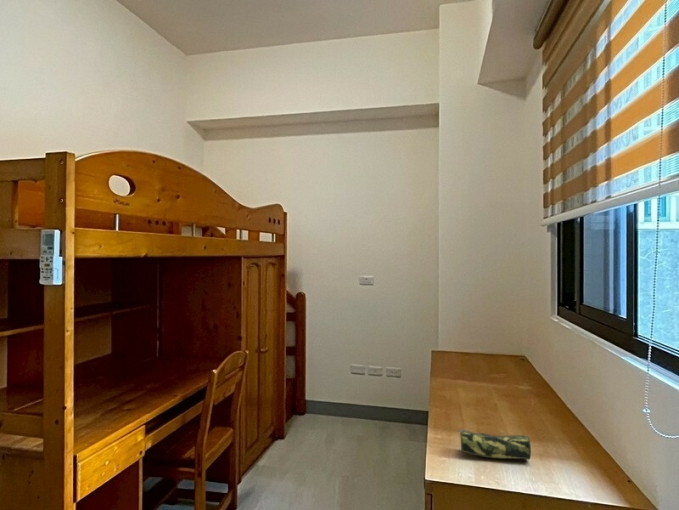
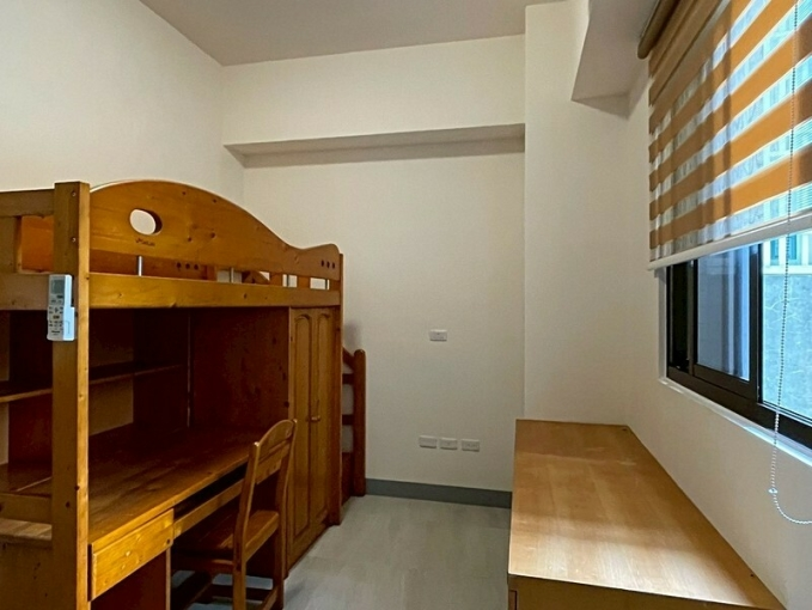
- pencil case [457,429,532,460]
